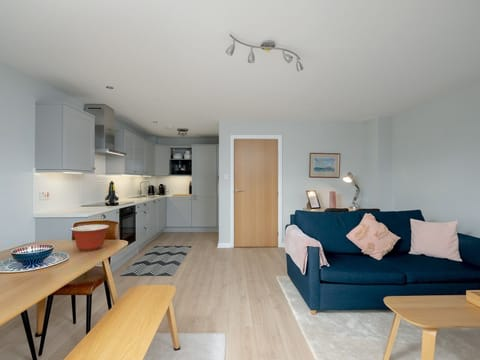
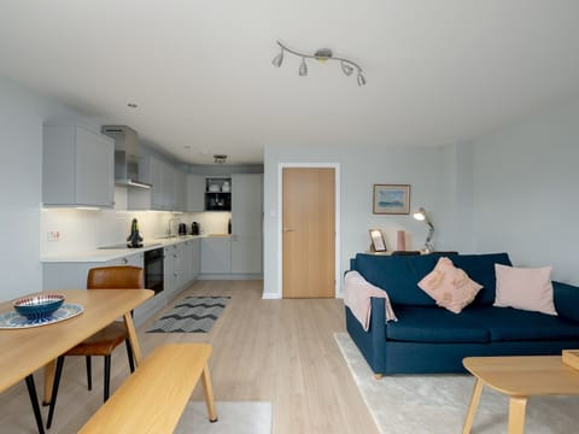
- mixing bowl [70,224,110,252]
